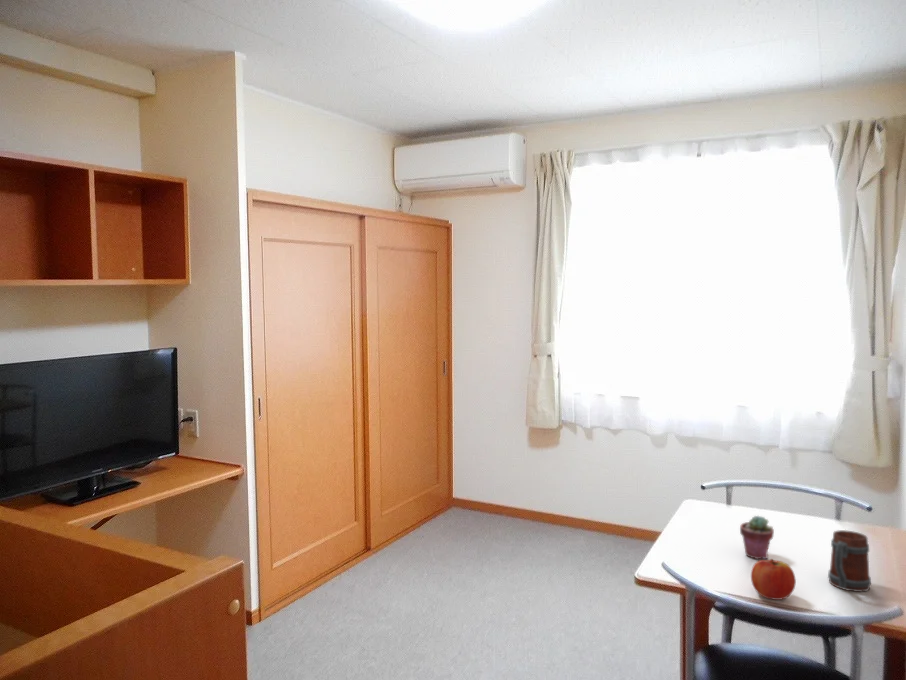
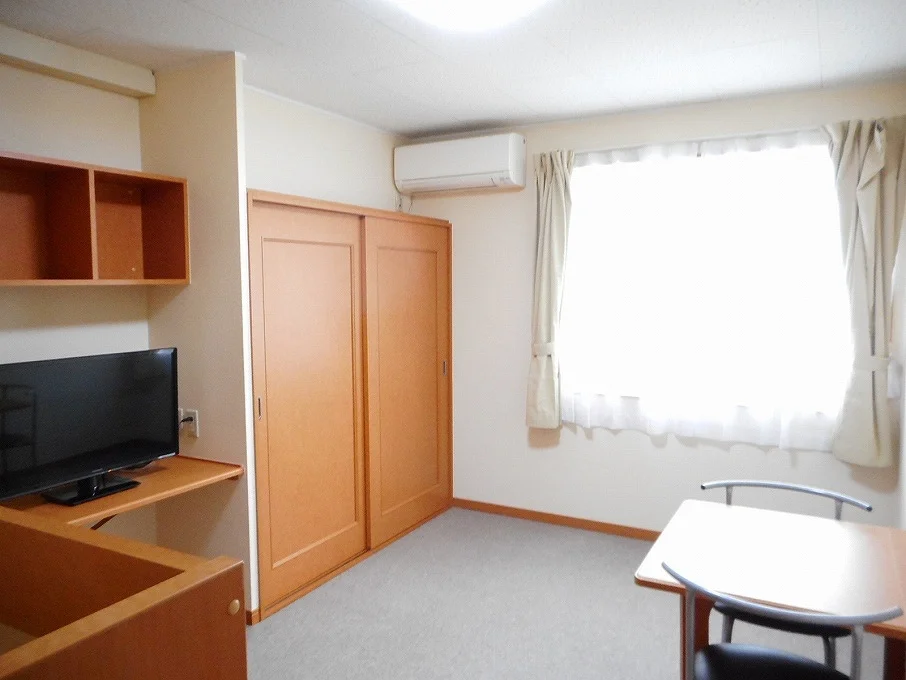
- potted succulent [739,515,775,560]
- fruit [750,558,797,601]
- mug [827,529,872,593]
